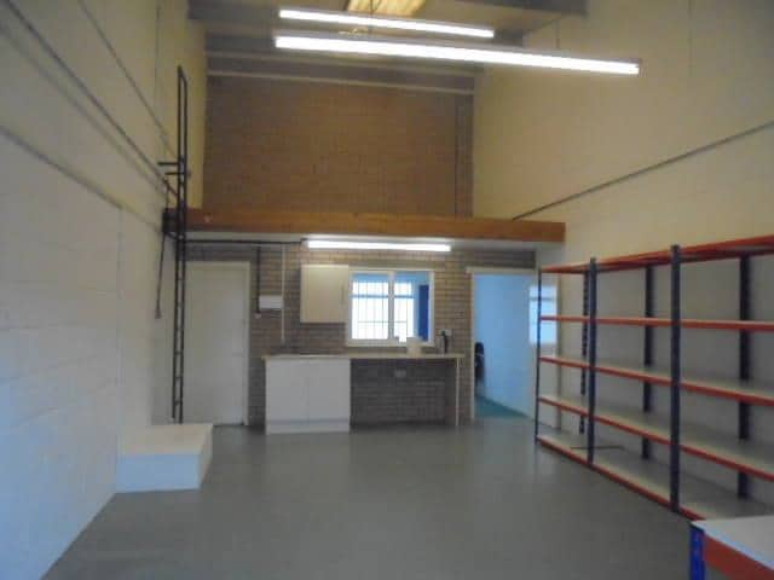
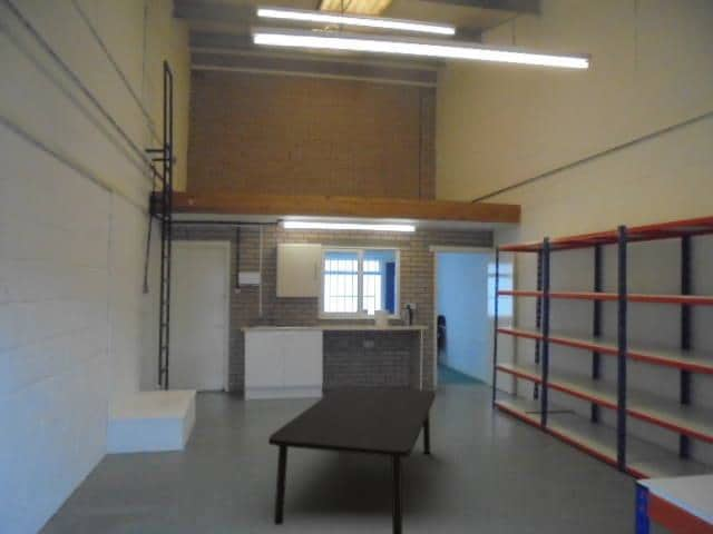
+ dining table [267,384,437,534]
